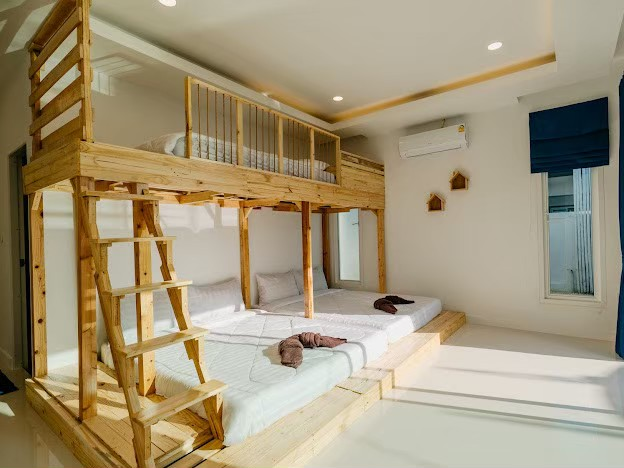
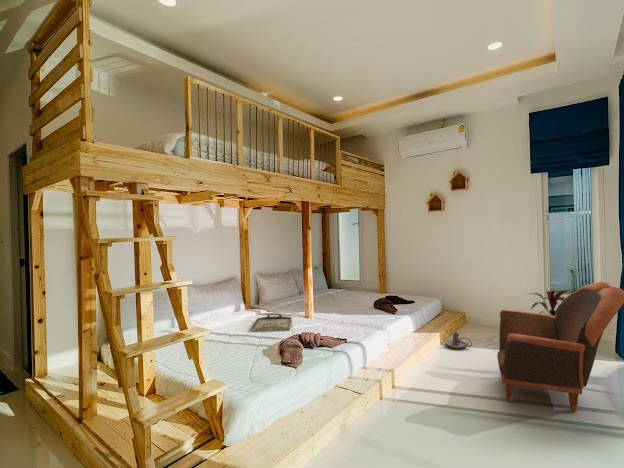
+ armchair [496,281,624,413]
+ candle holder [444,331,473,349]
+ serving tray [250,312,293,333]
+ house plant [525,289,572,317]
